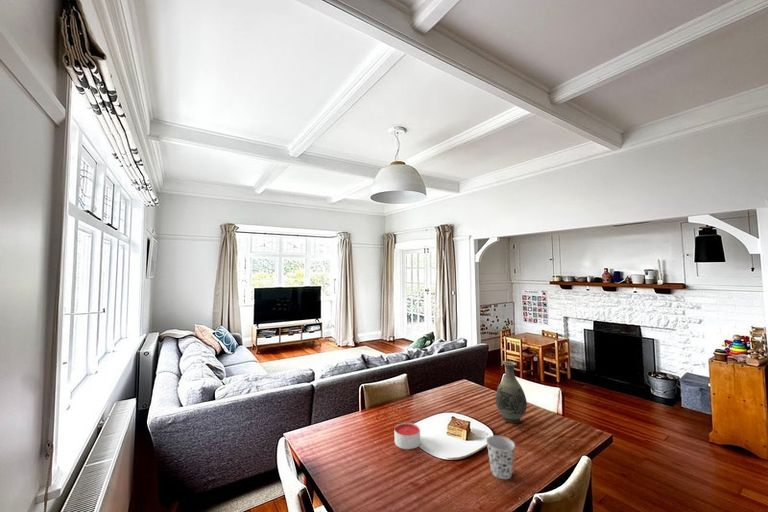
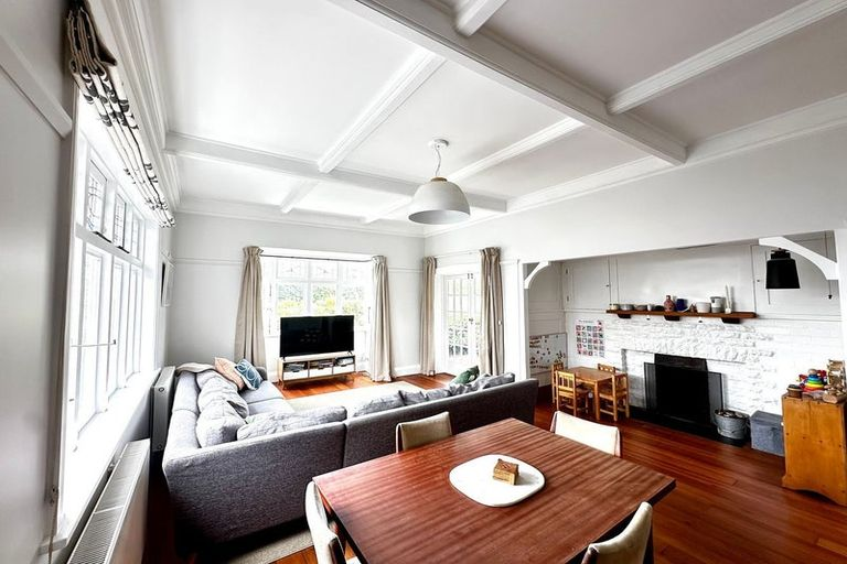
- candle [394,422,421,450]
- cup [485,435,516,480]
- vase [495,360,528,424]
